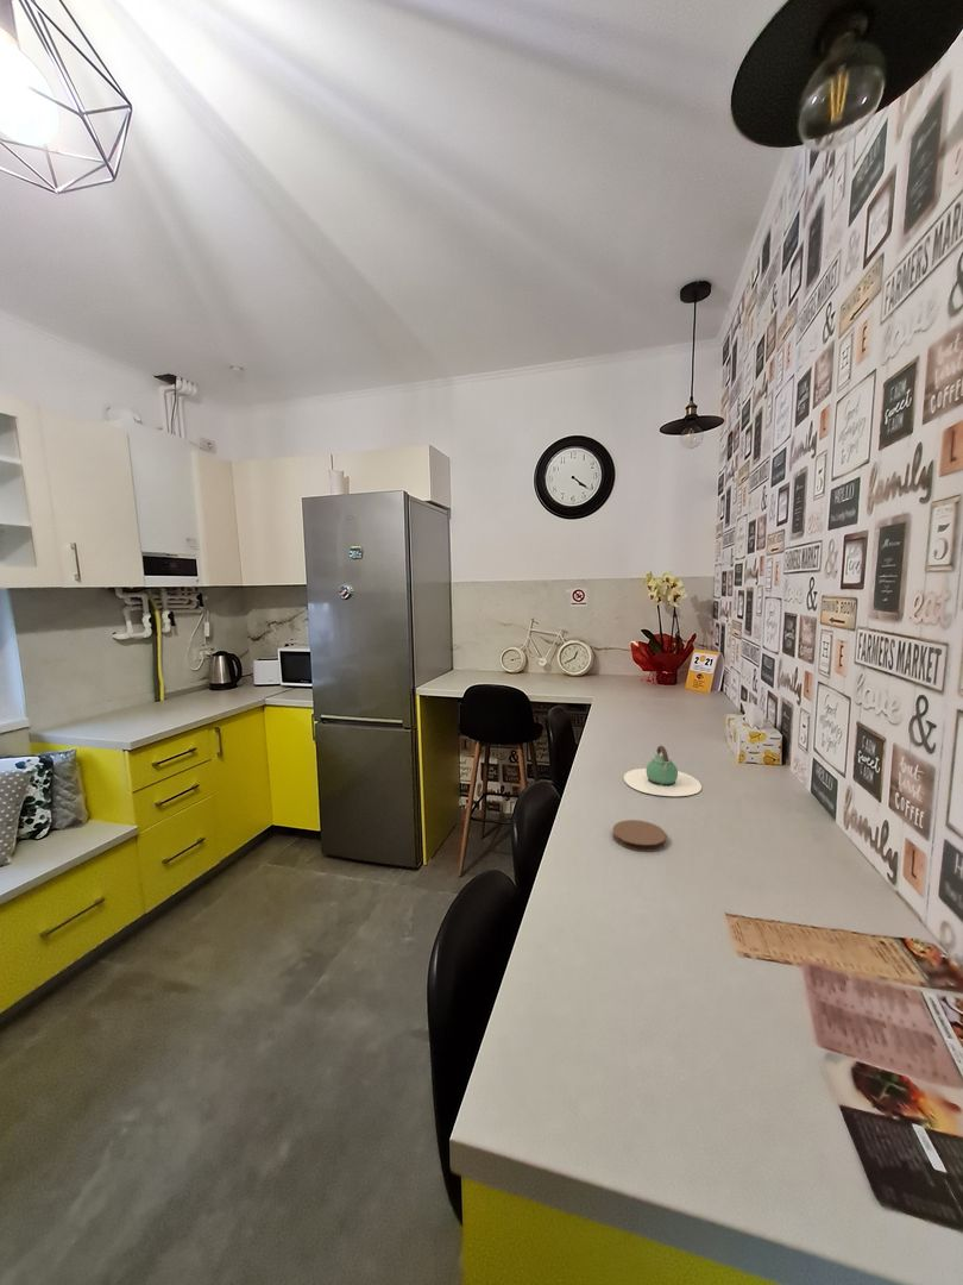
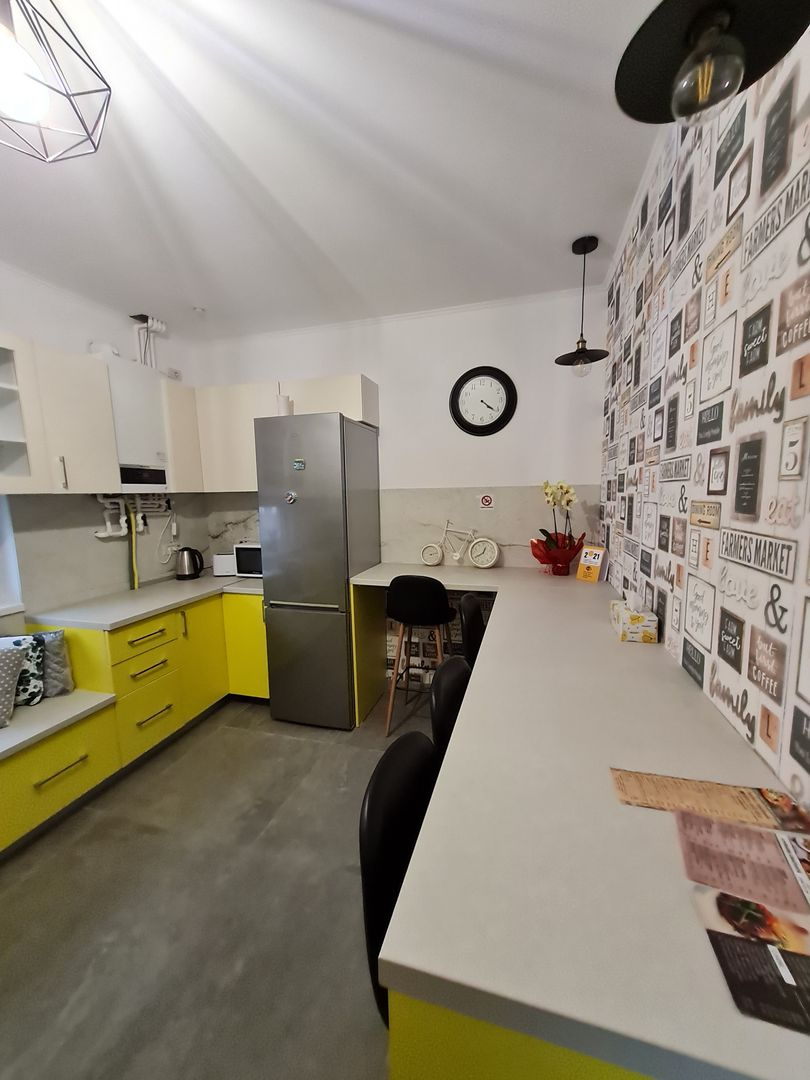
- coaster [611,819,667,853]
- teapot [623,745,703,797]
